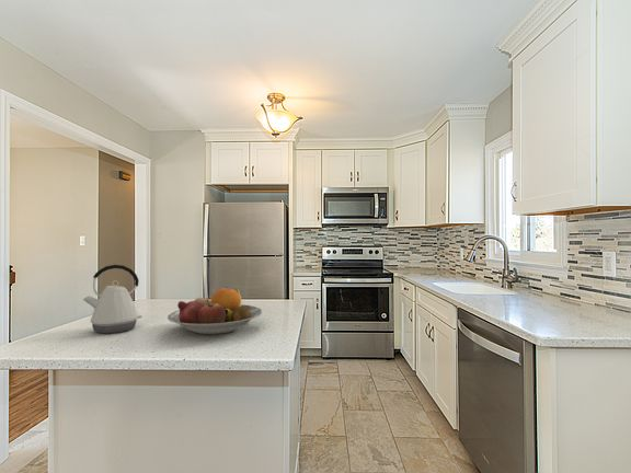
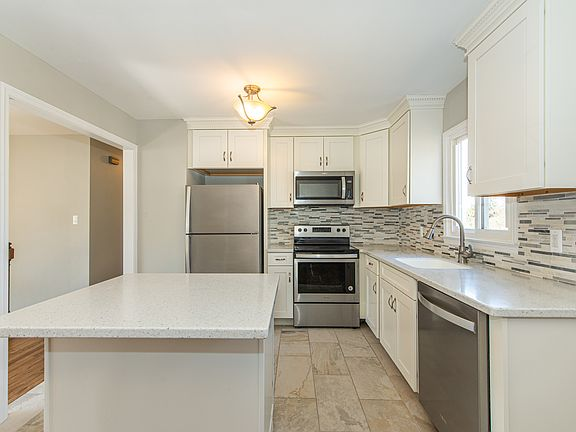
- kettle [82,264,144,335]
- fruit bowl [167,286,263,335]
